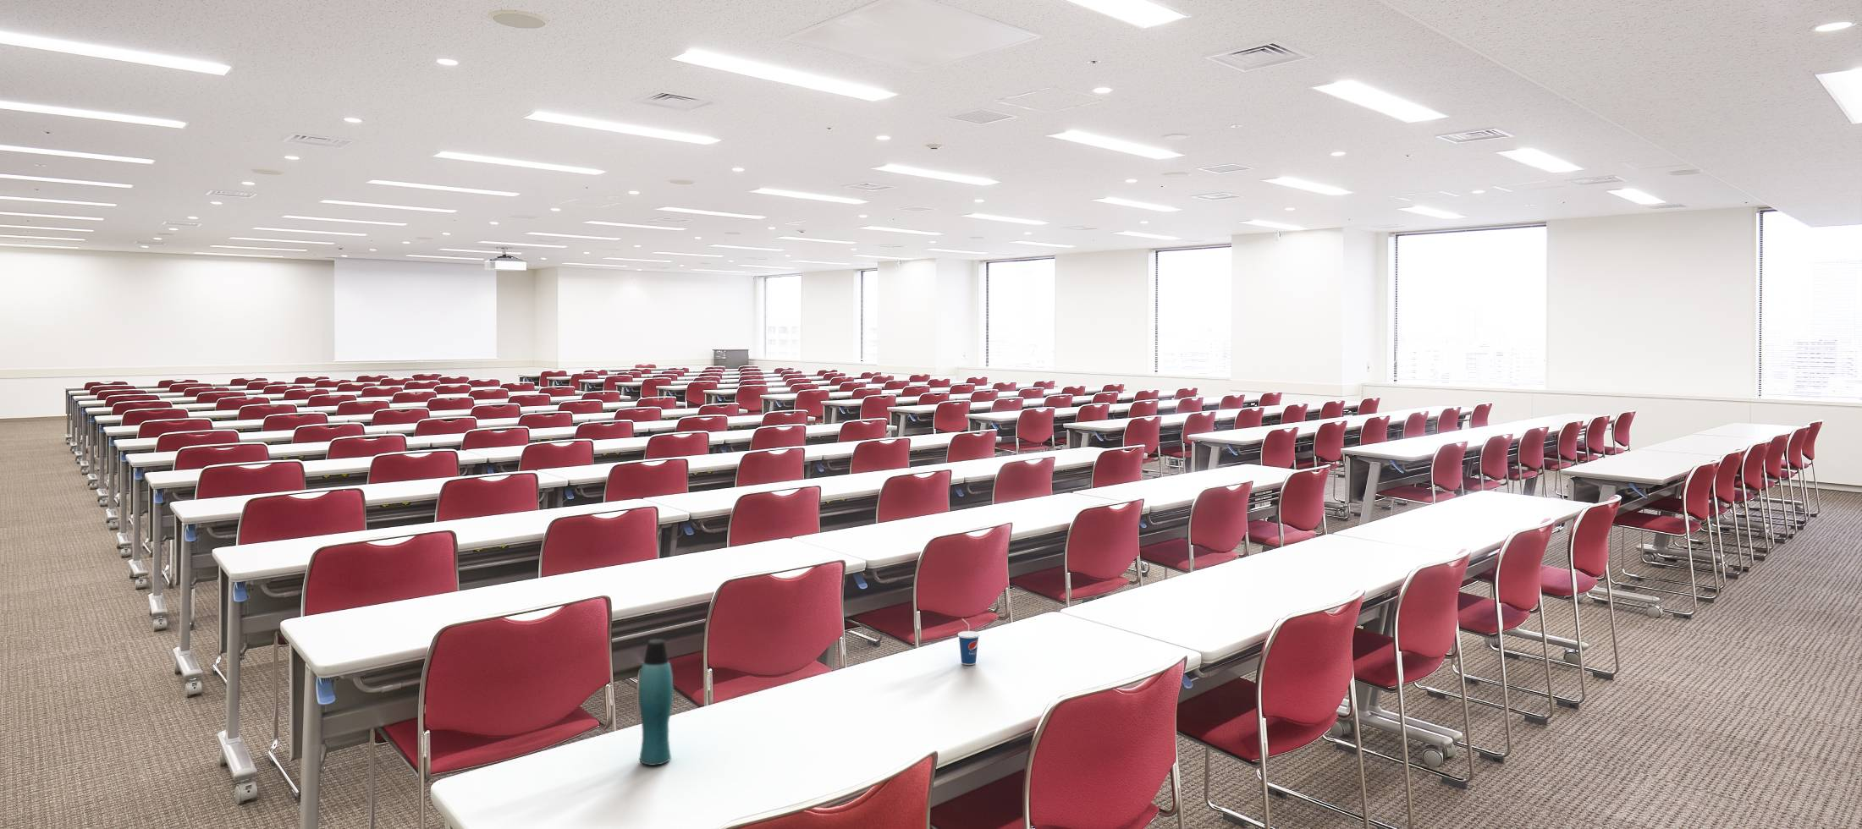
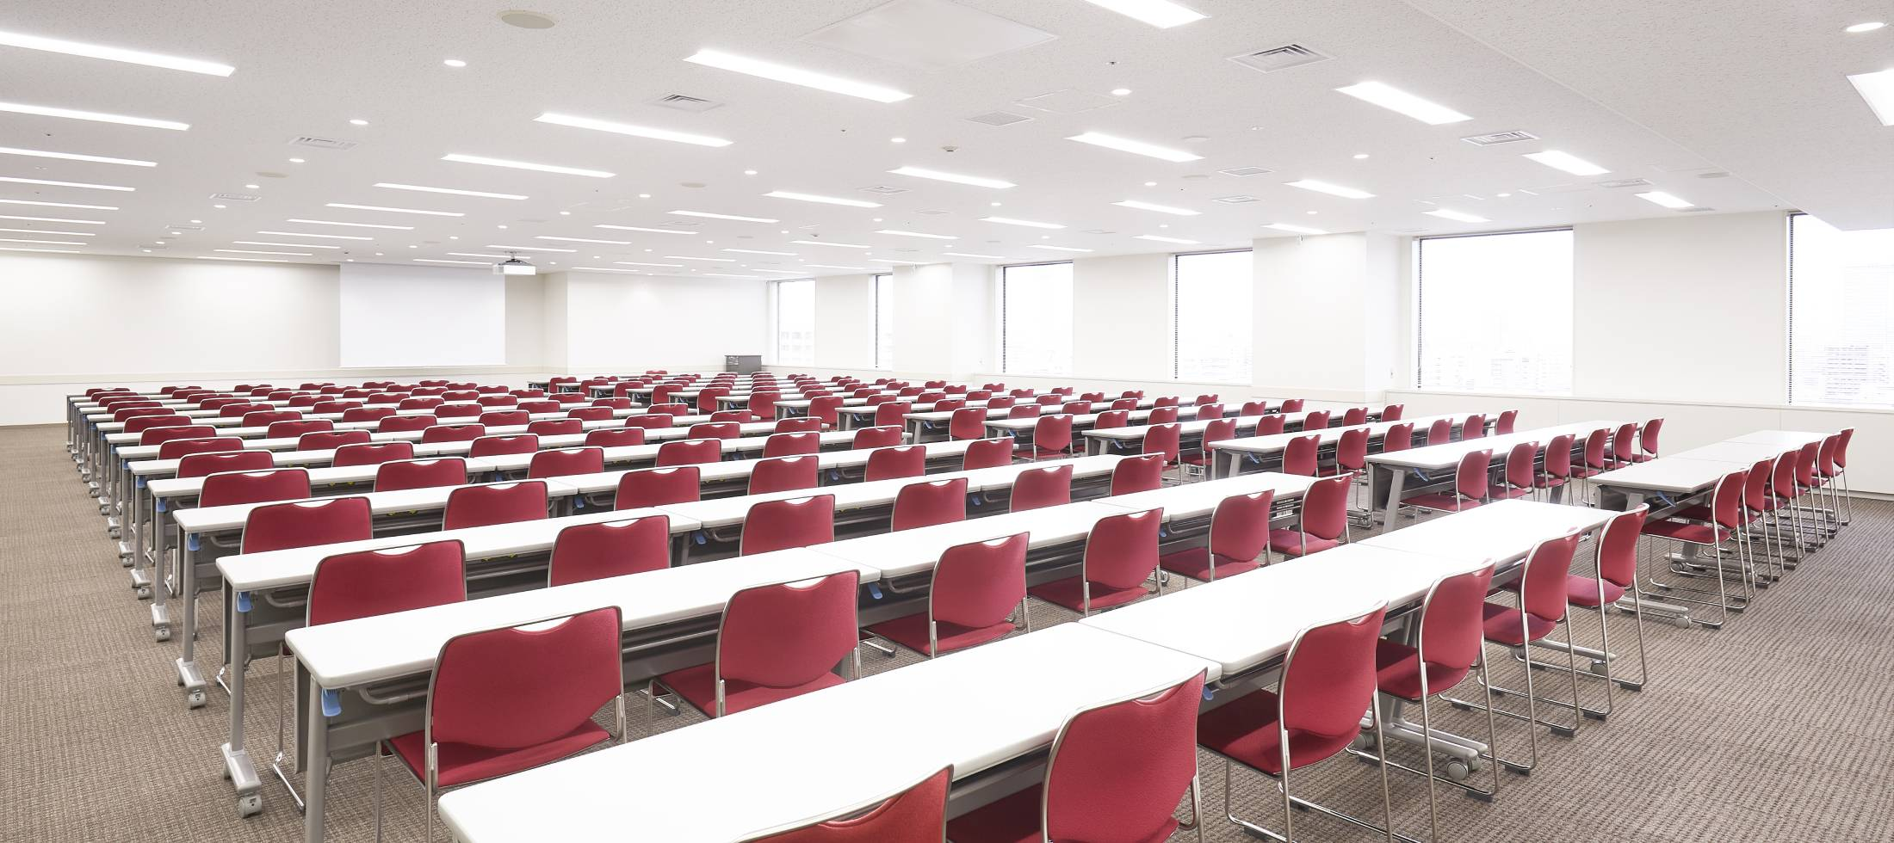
- bottle [638,638,673,766]
- cup [957,618,980,666]
